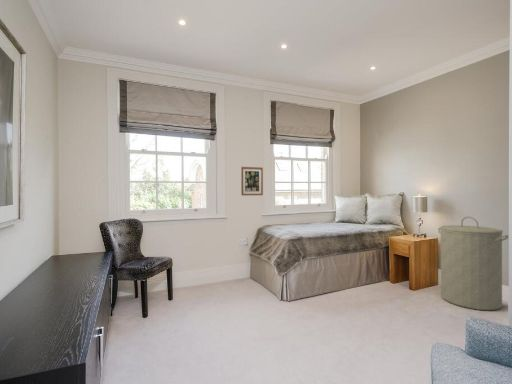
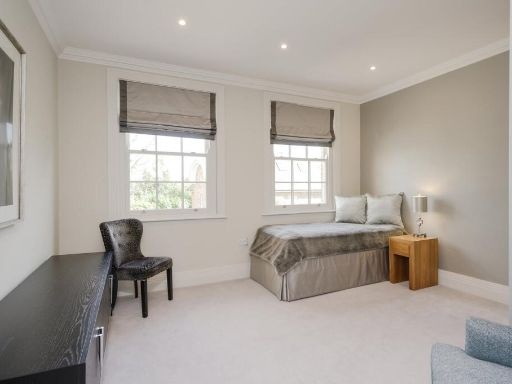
- laundry hamper [437,215,509,311]
- wall art [240,166,264,196]
